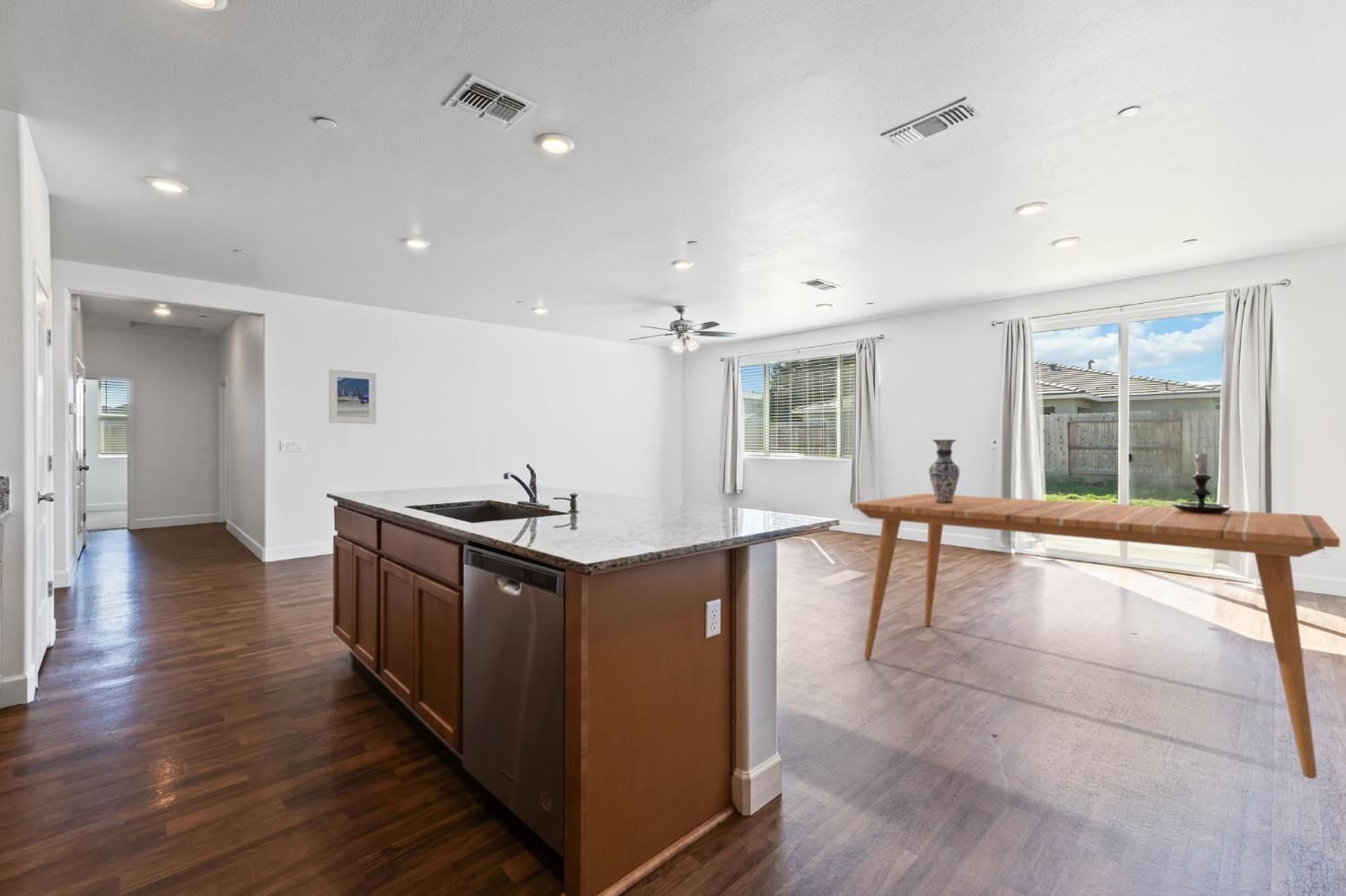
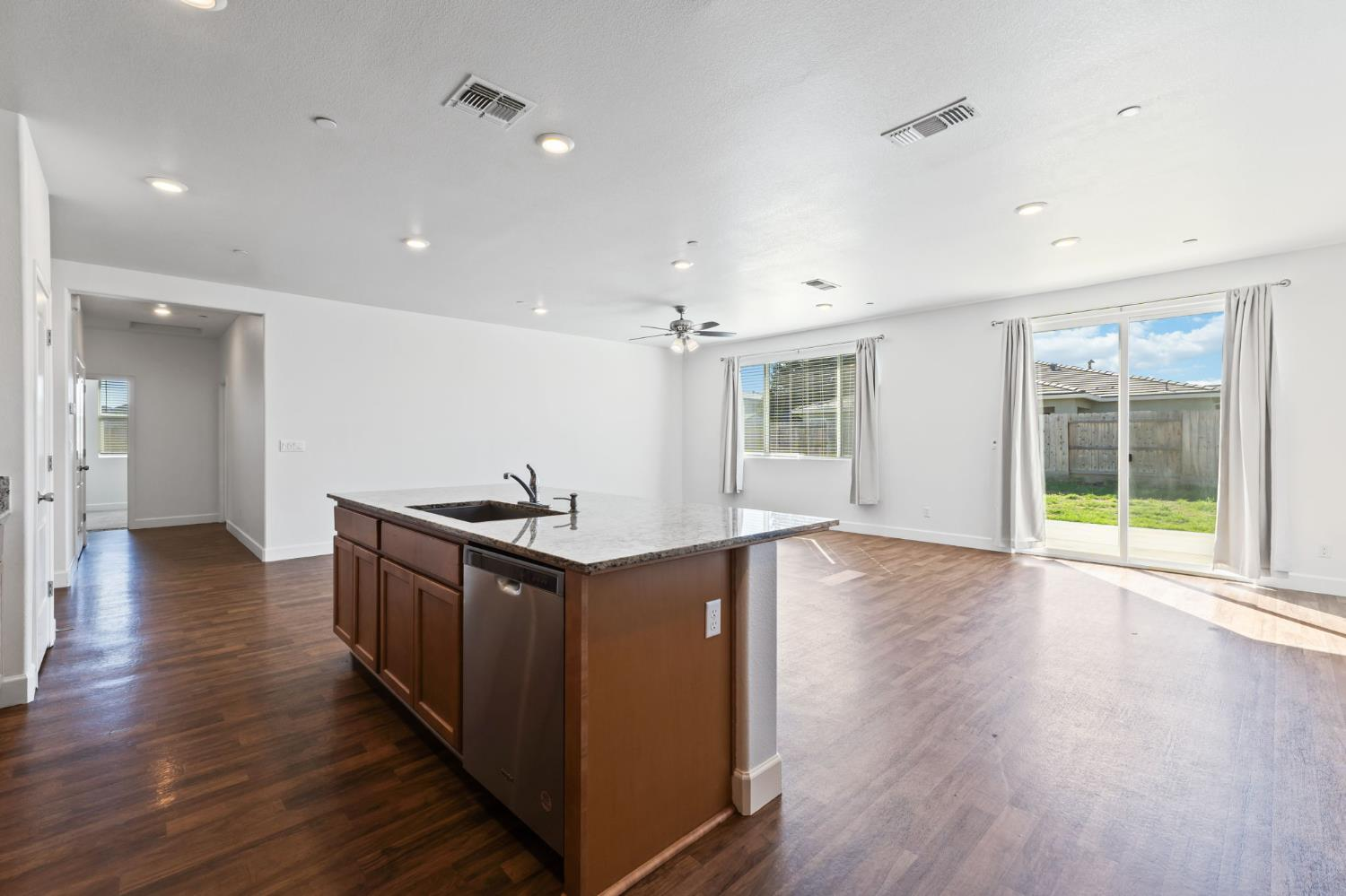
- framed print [328,369,377,425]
- dining table [852,492,1341,779]
- vase [928,439,961,503]
- candle holder [1170,448,1231,514]
